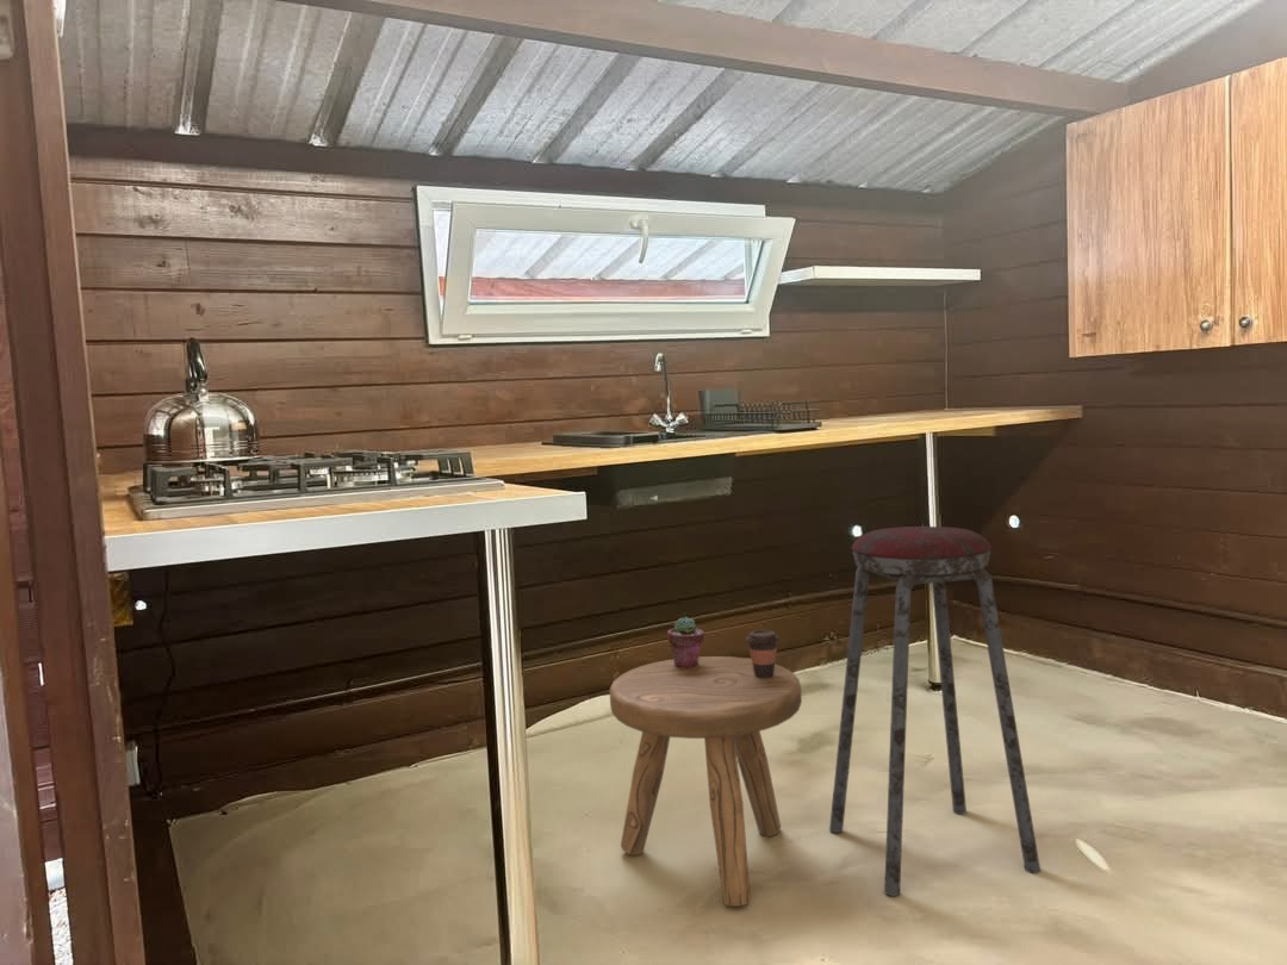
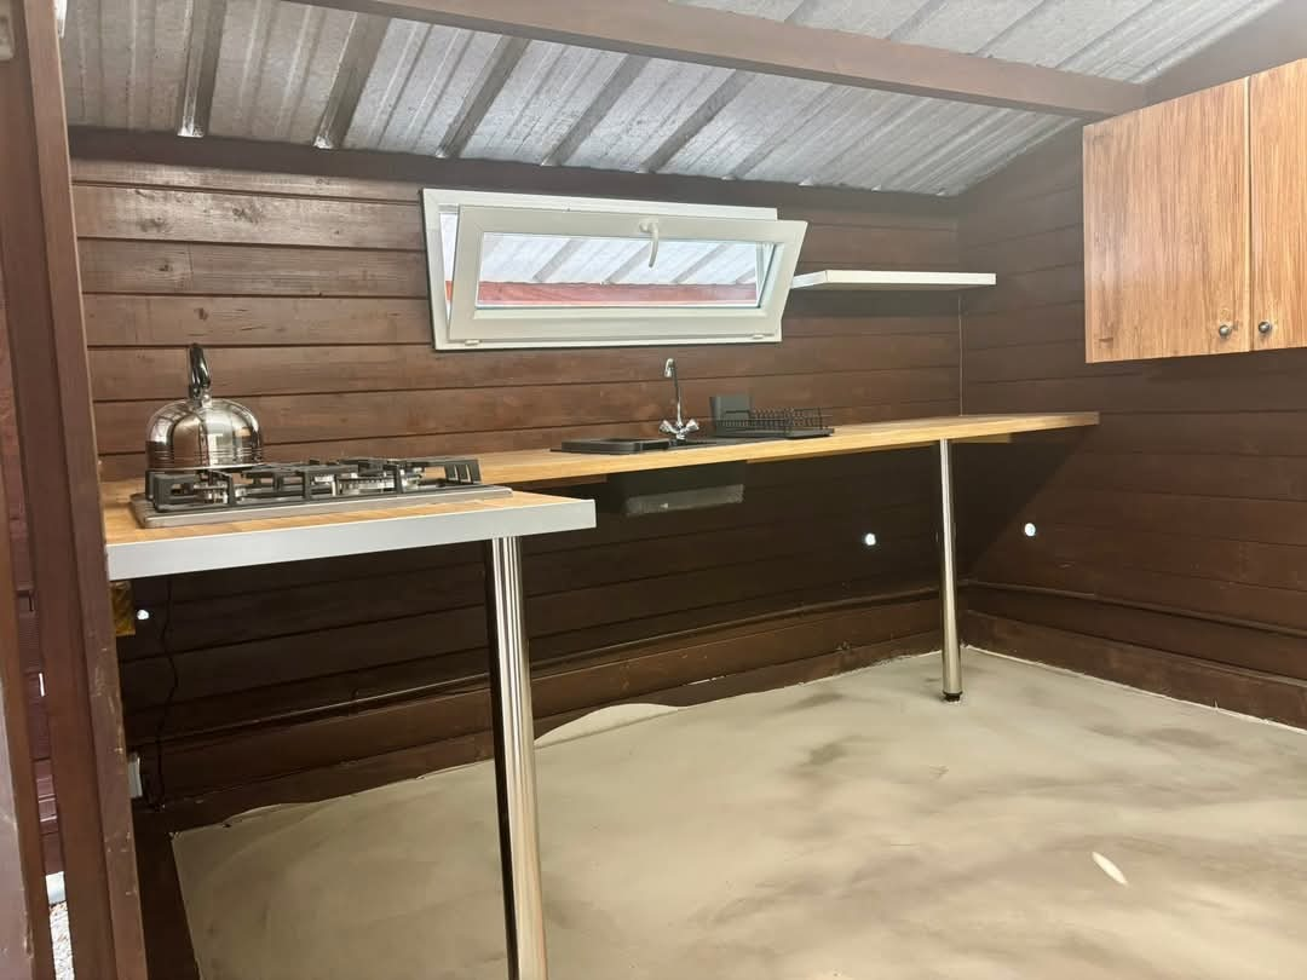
- stool [608,655,803,908]
- coffee cup [745,629,781,678]
- potted succulent [666,616,705,668]
- music stool [828,525,1042,897]
